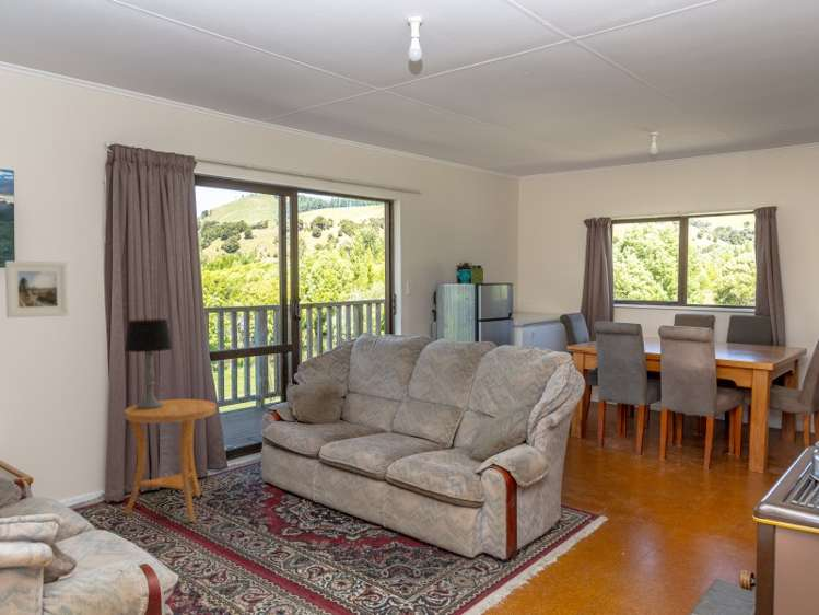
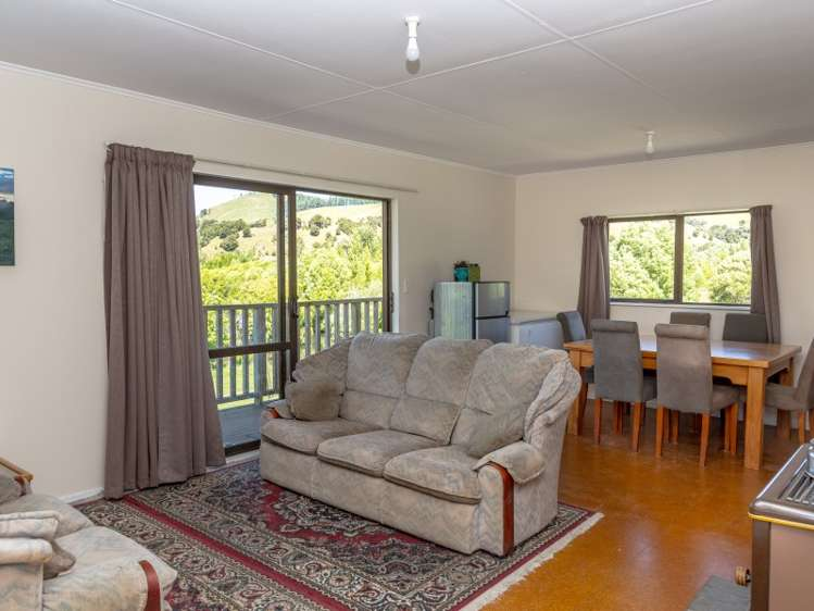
- side table [124,398,218,523]
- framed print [4,259,69,318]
- table lamp [124,318,174,409]
